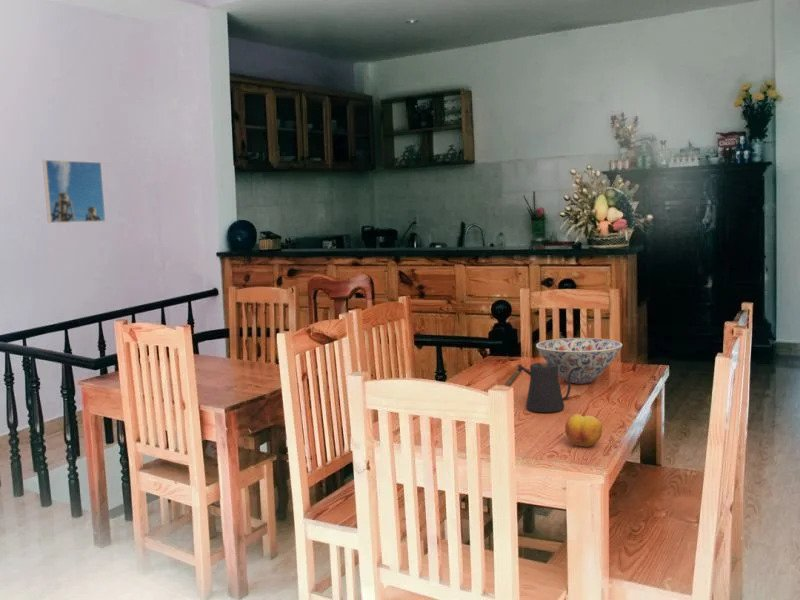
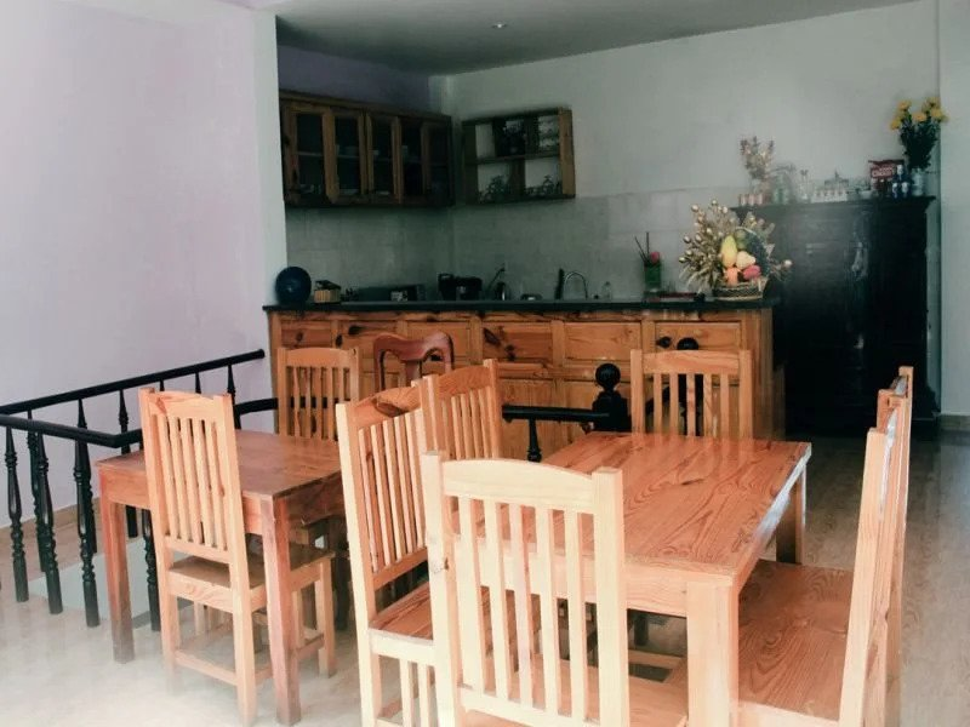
- kettle [503,362,583,413]
- bowl [535,337,623,385]
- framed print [42,159,107,224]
- fruit [564,413,603,448]
